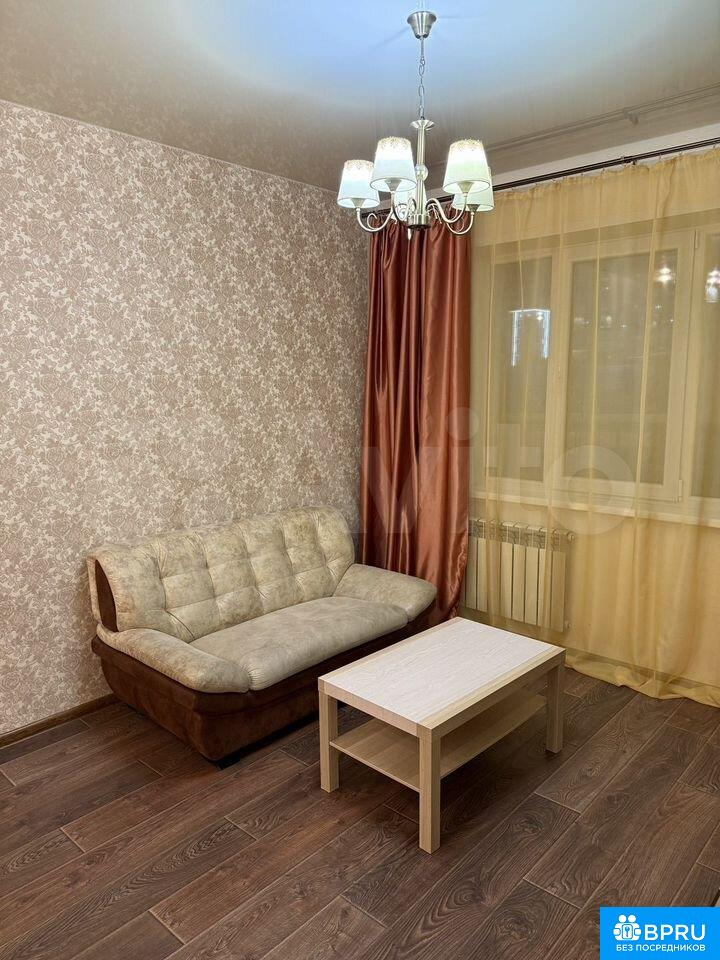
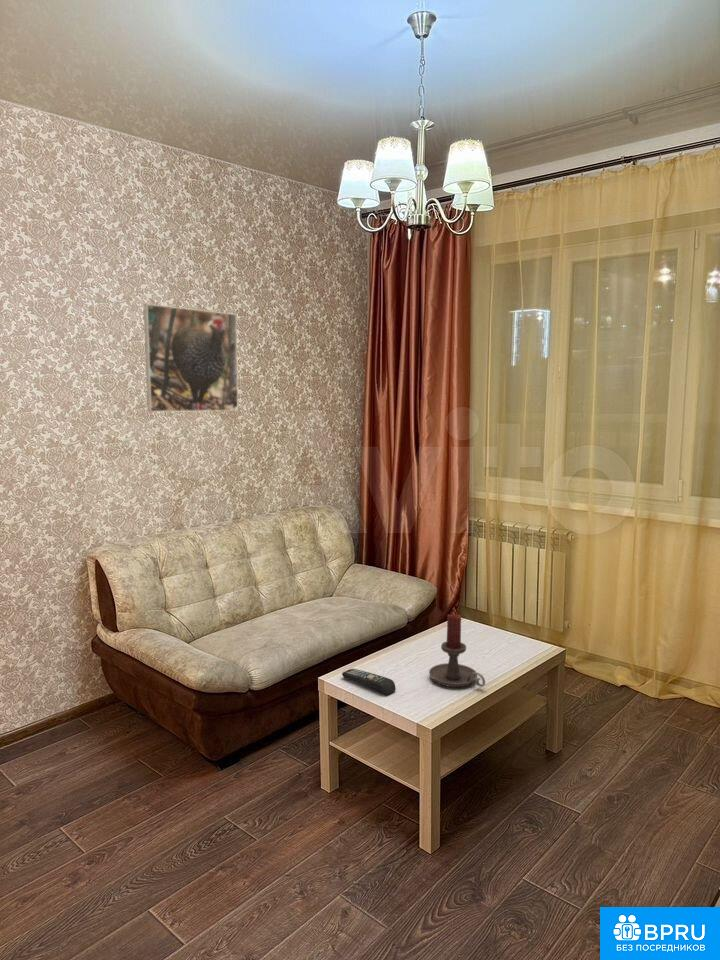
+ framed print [143,303,239,413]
+ remote control [341,668,397,696]
+ candle holder [428,613,486,688]
